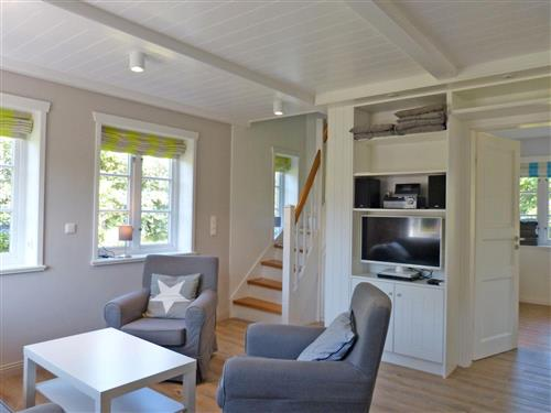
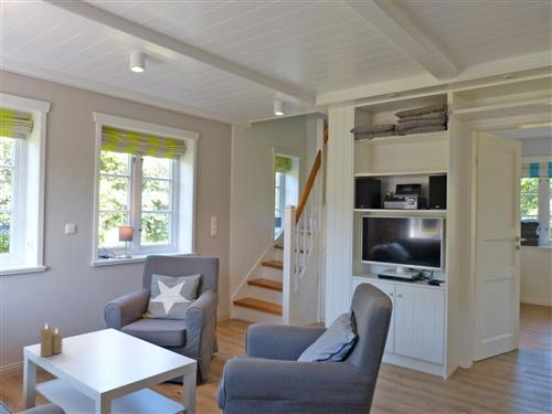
+ candle [40,323,64,358]
